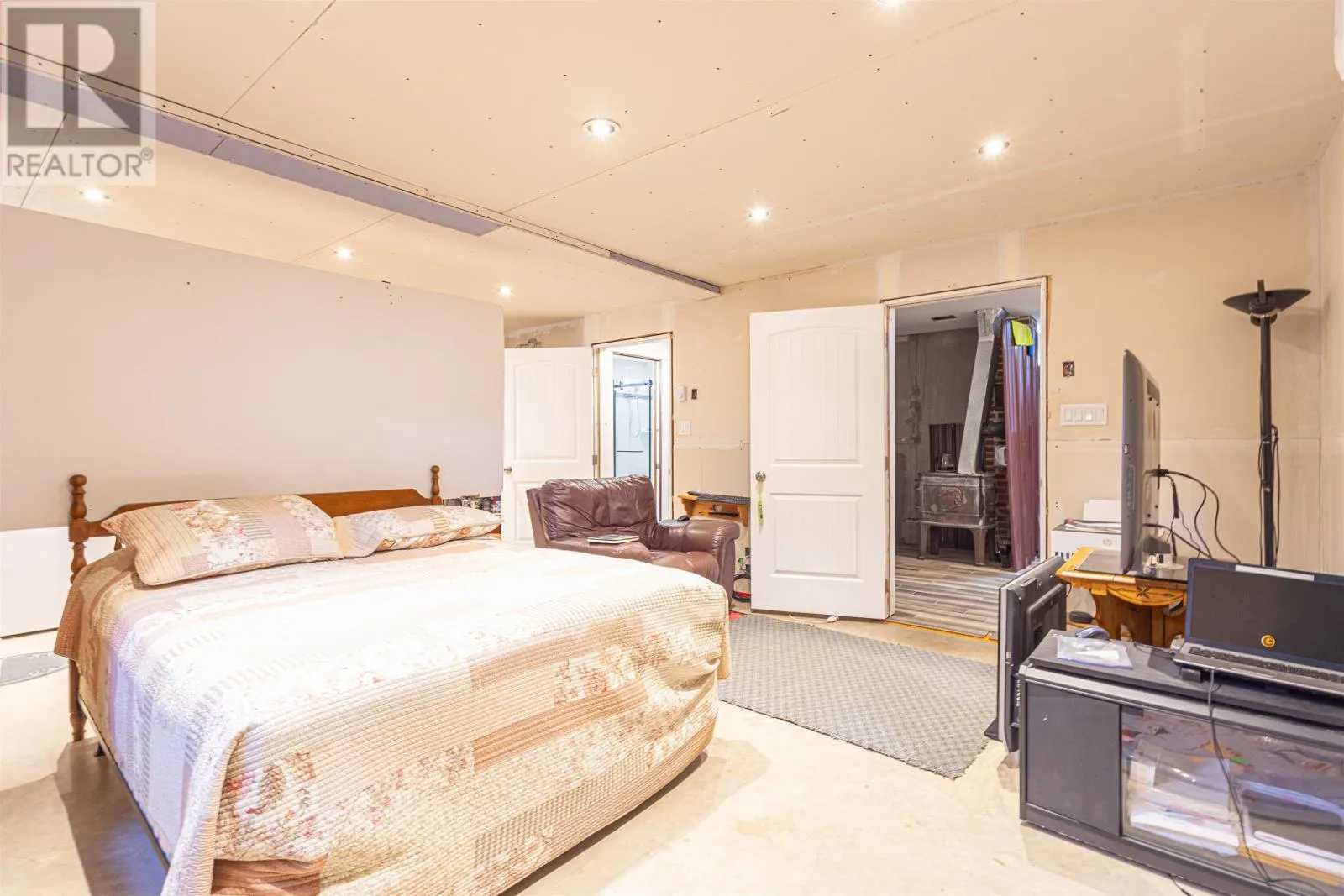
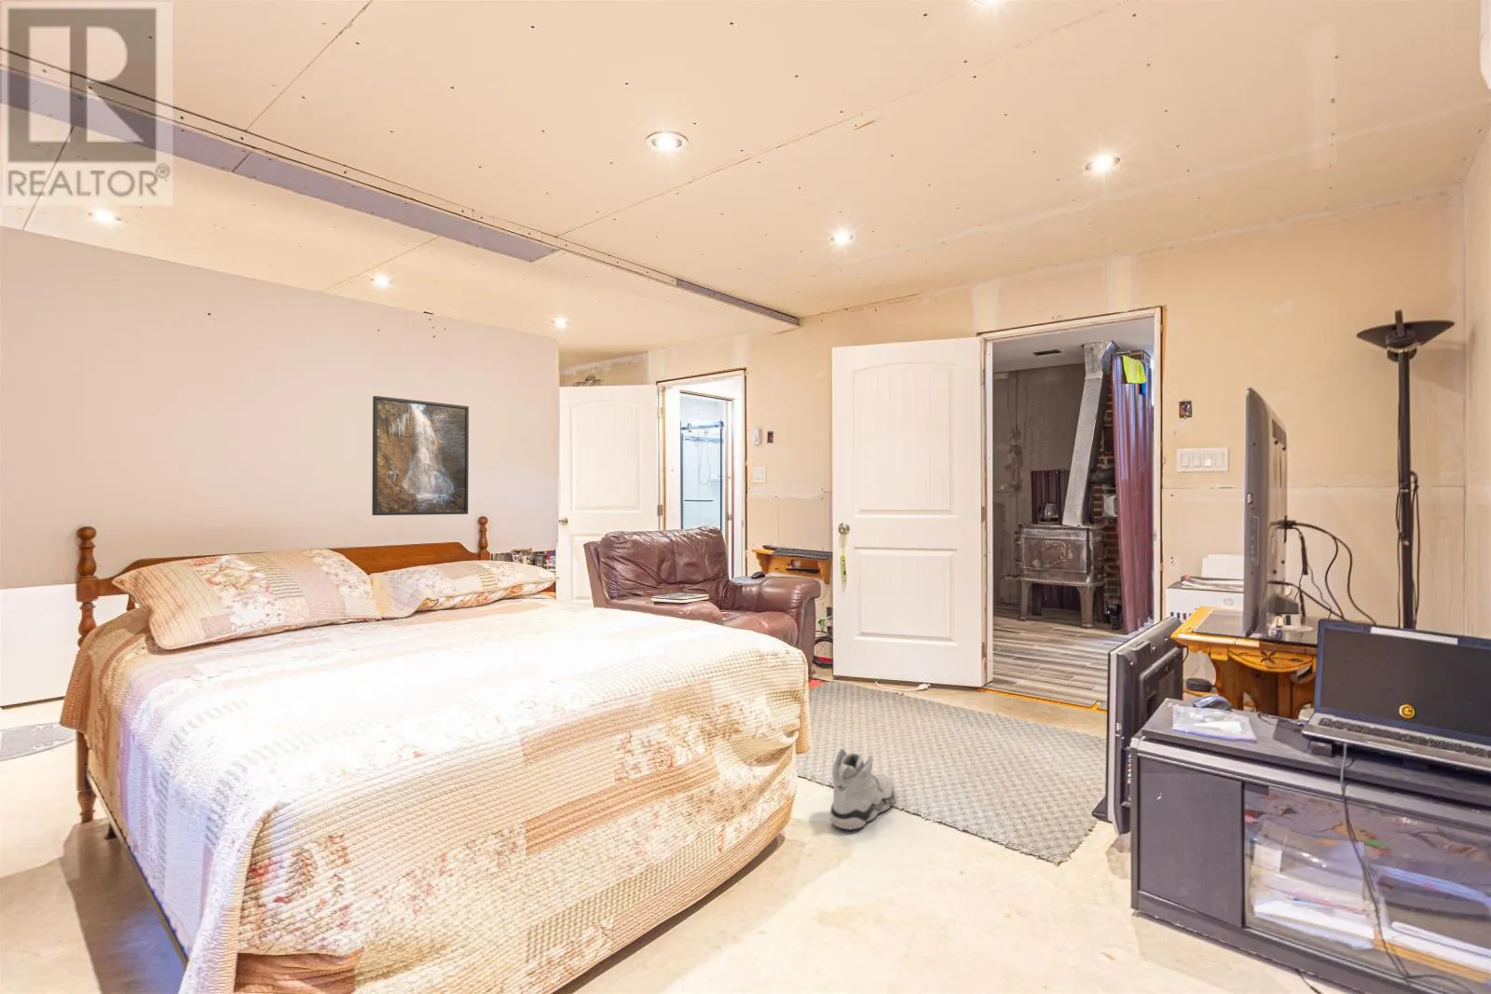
+ sneaker [829,748,895,830]
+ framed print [371,395,469,516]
